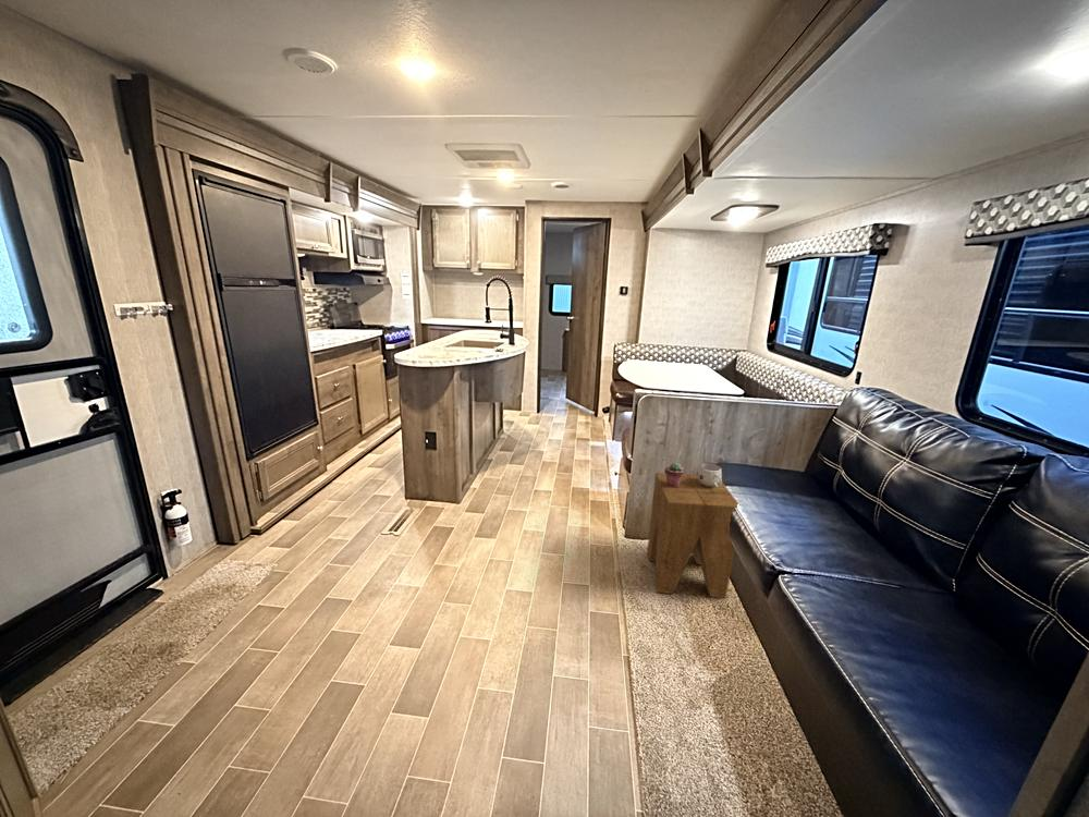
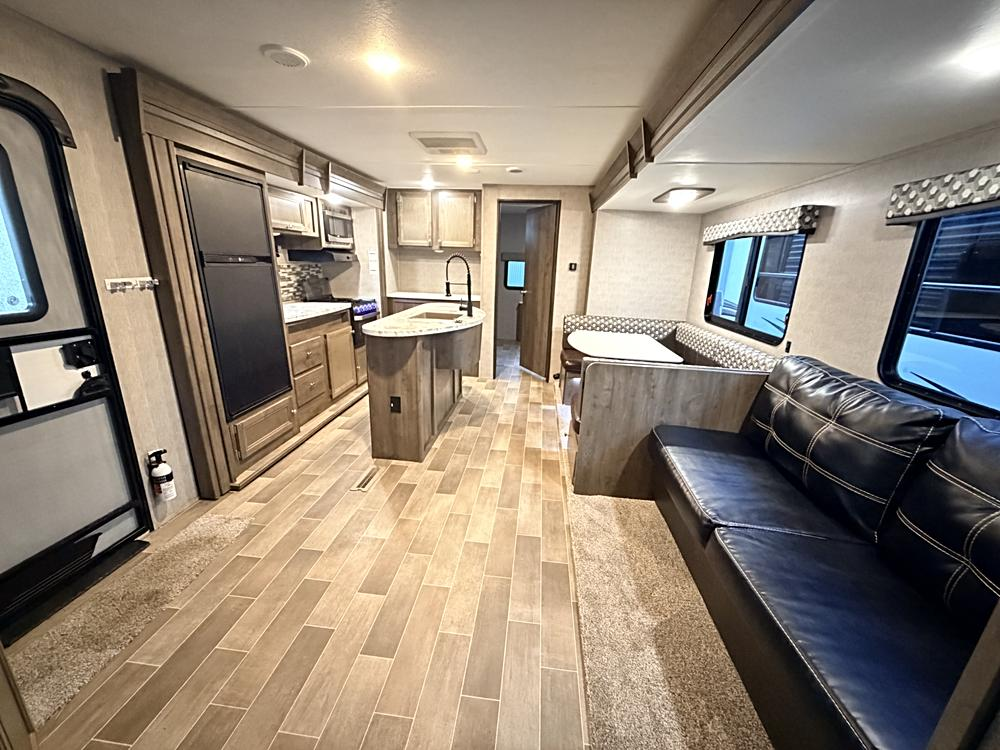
- mug [696,461,723,488]
- side table [646,472,739,599]
- potted succulent [663,462,685,487]
